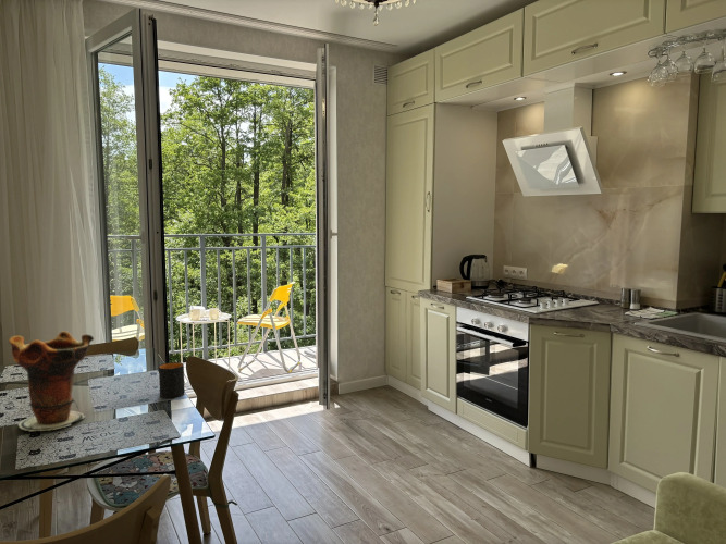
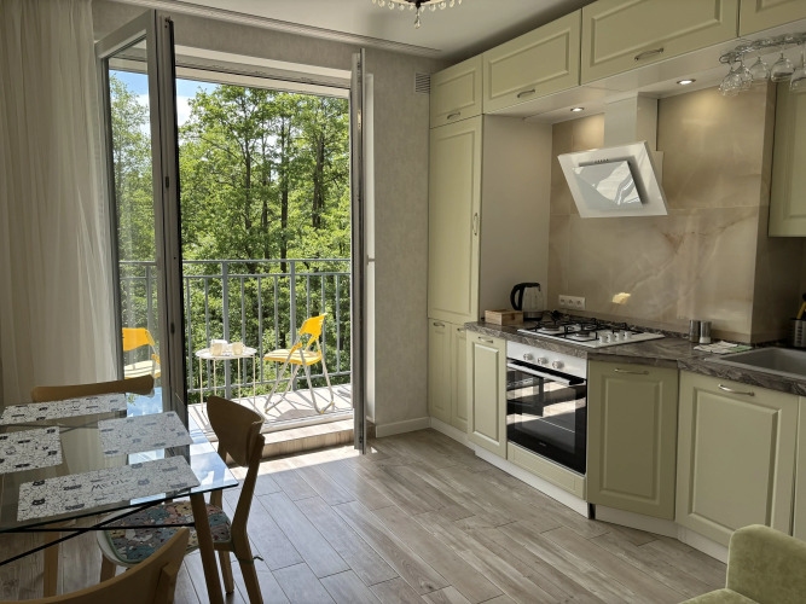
- mug [158,361,186,399]
- decorative vase [8,330,95,432]
